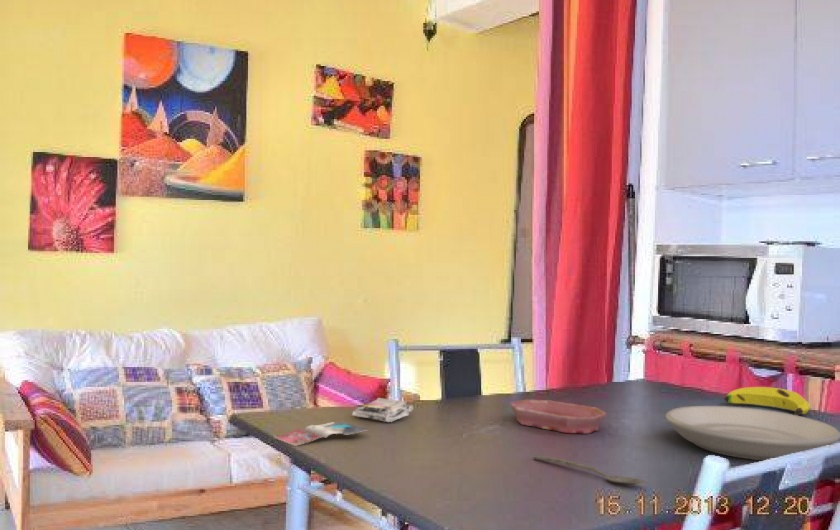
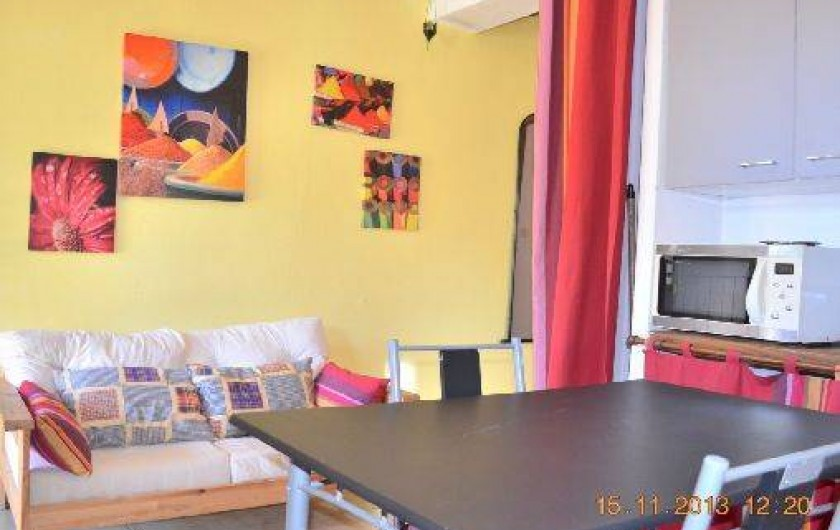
- magazine [273,397,414,447]
- bowl [508,398,608,434]
- plate [665,405,840,461]
- spoon [532,455,646,485]
- banana [723,386,811,416]
